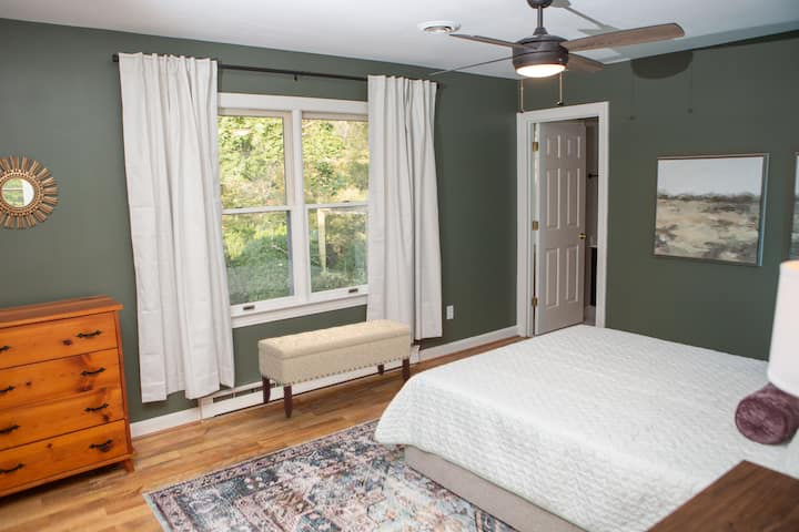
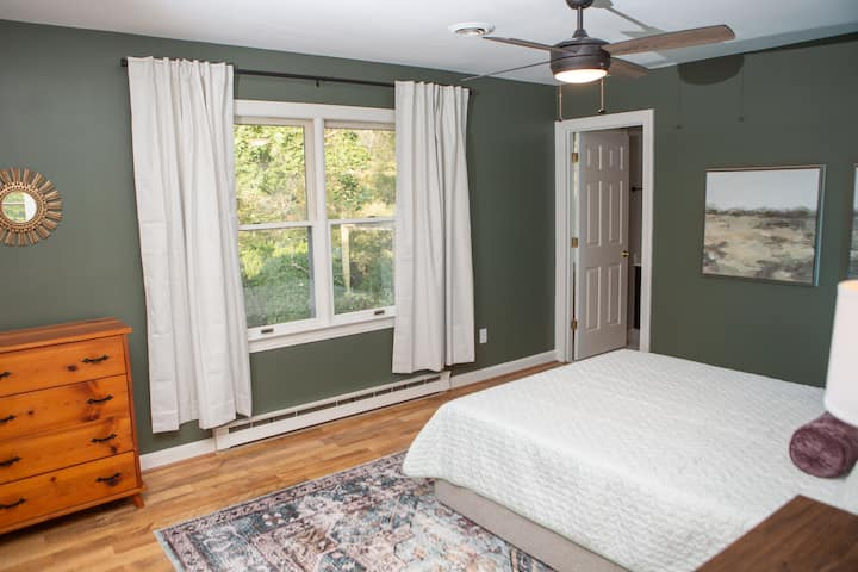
- bench [256,318,413,419]
